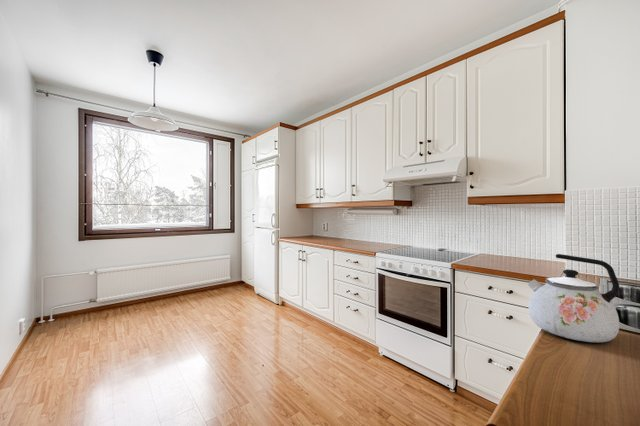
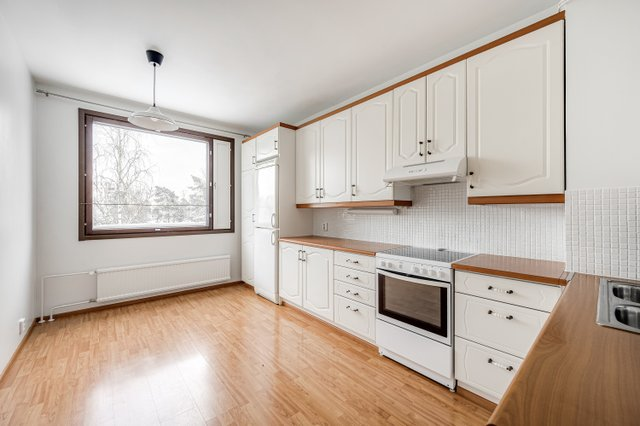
- kettle [526,253,620,343]
